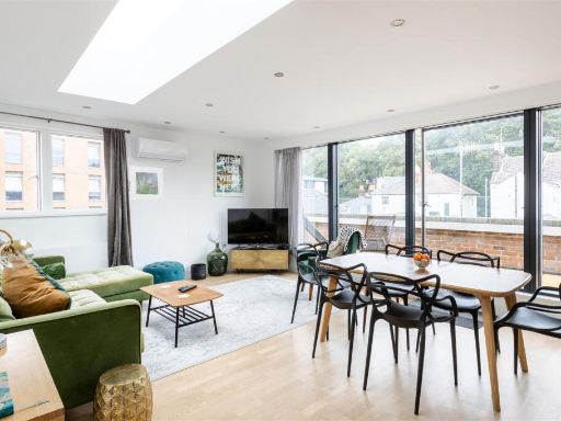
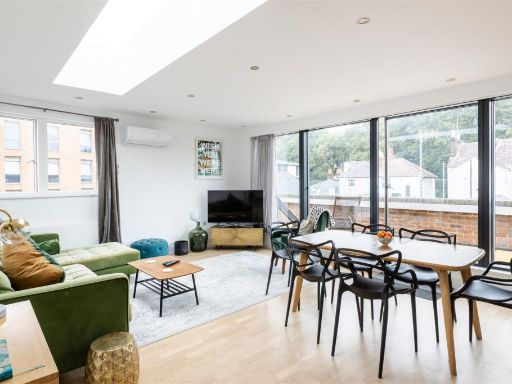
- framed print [128,164,164,201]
